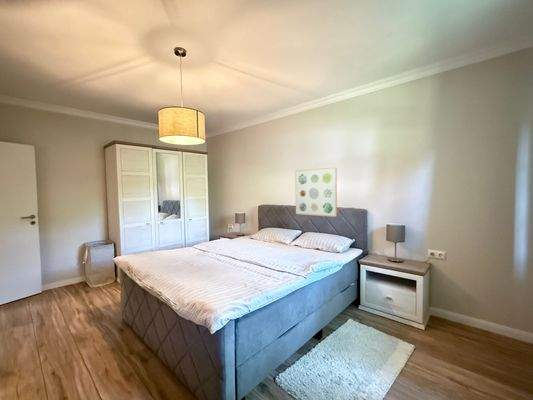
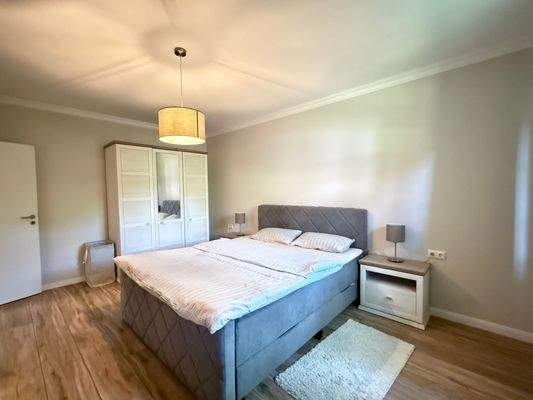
- wall art [294,166,338,218]
